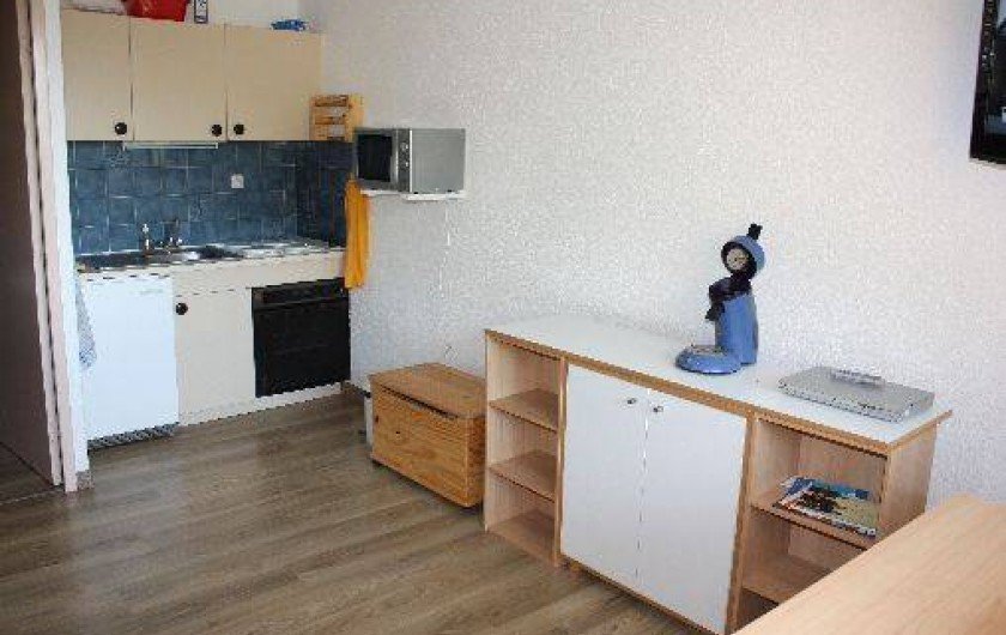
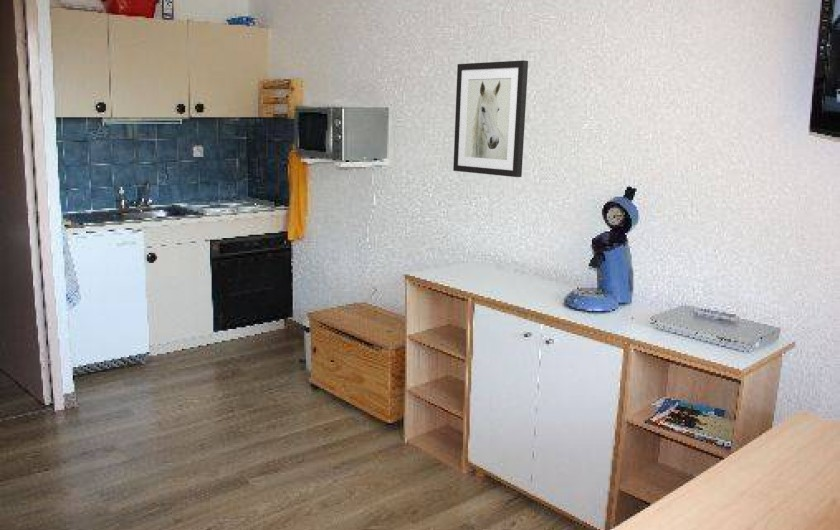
+ wall art [452,59,529,178]
